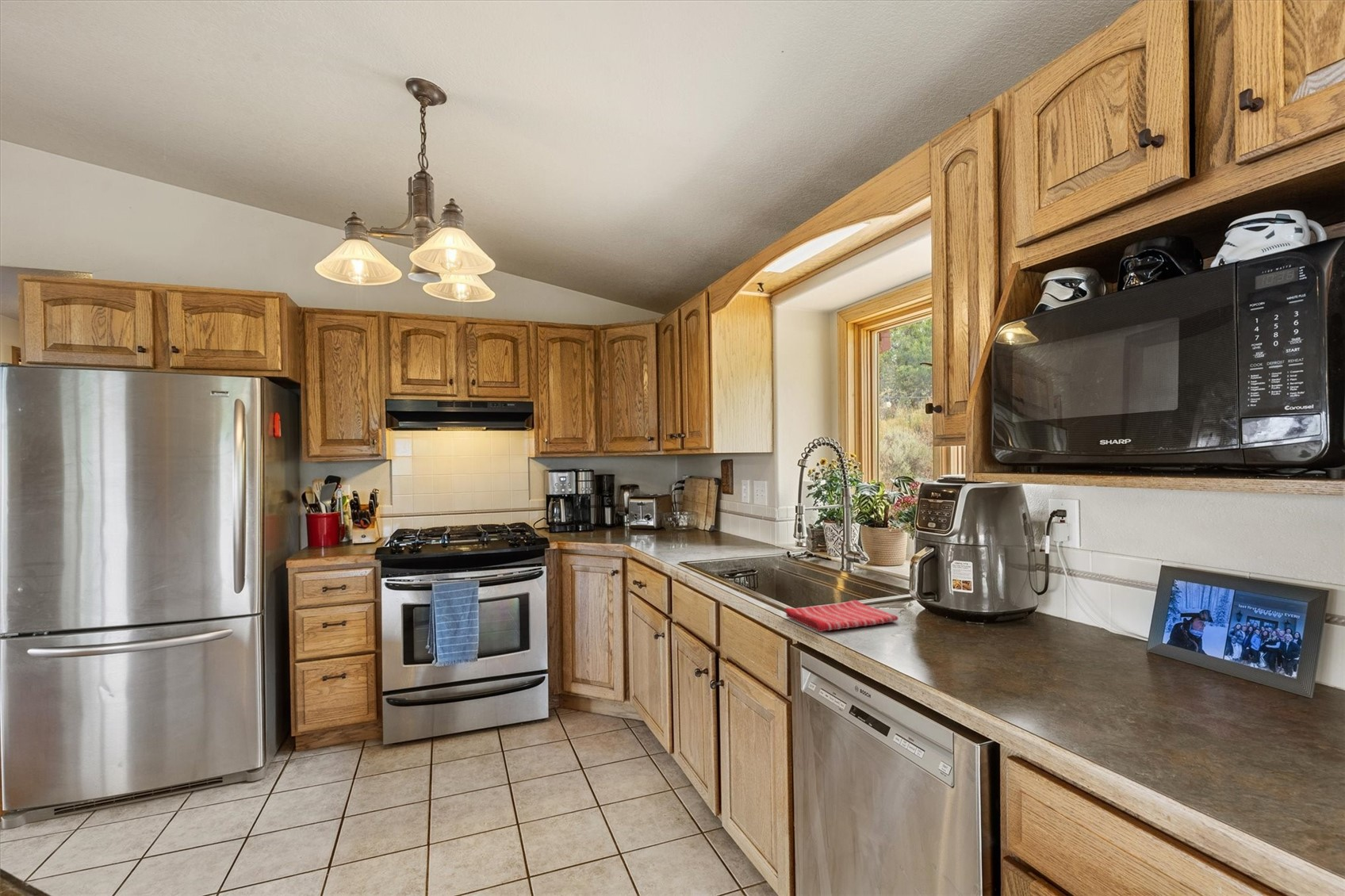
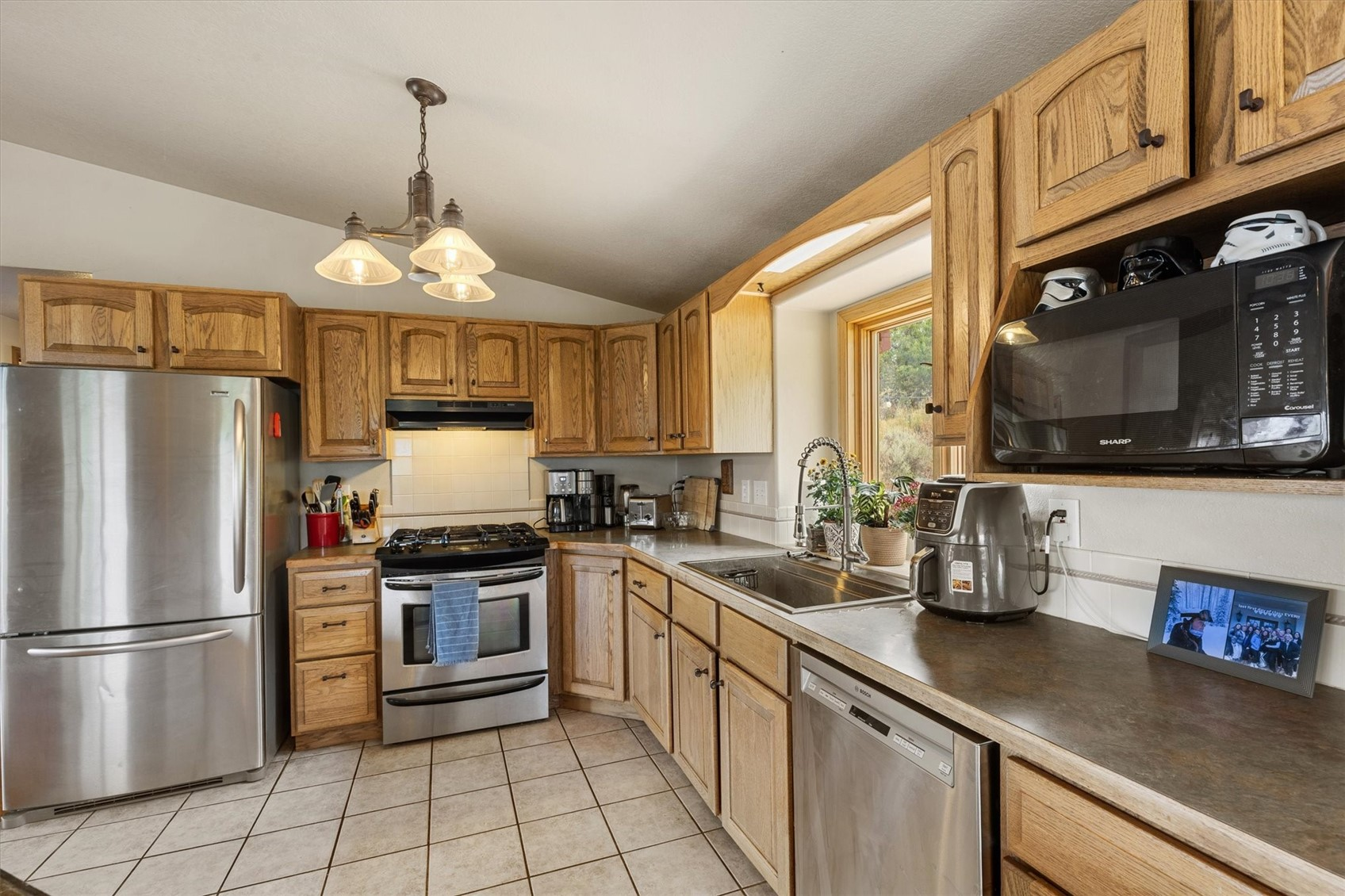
- dish towel [784,599,899,633]
